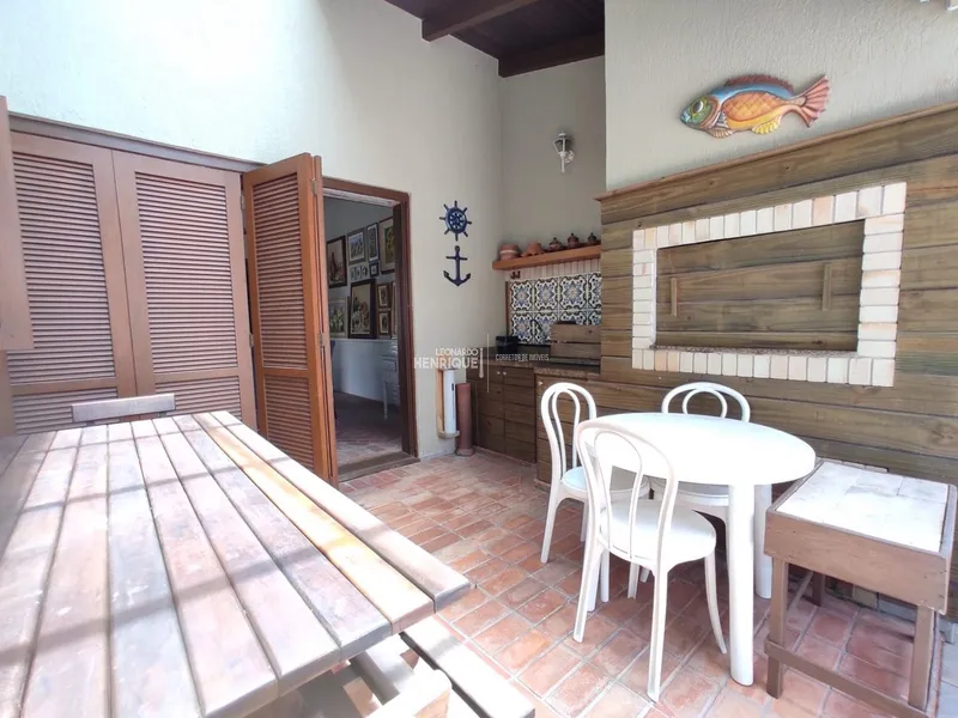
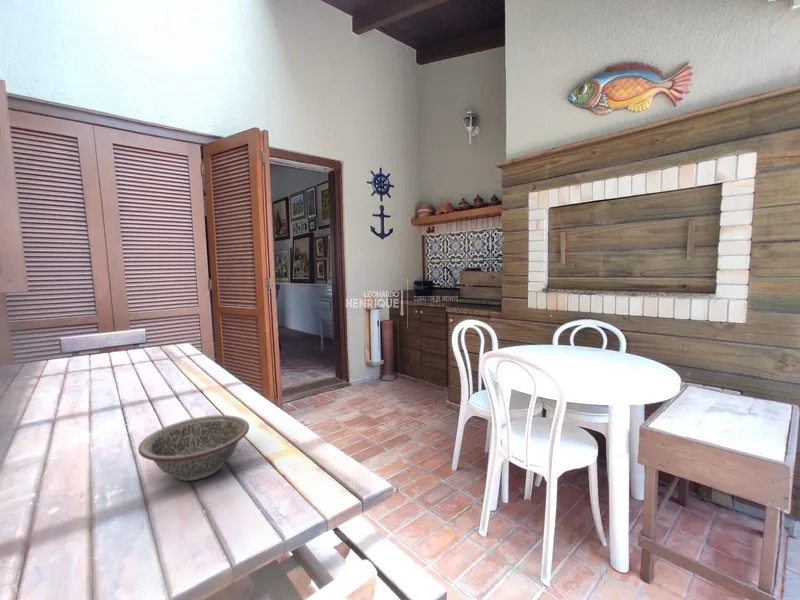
+ decorative bowl [137,414,250,482]
